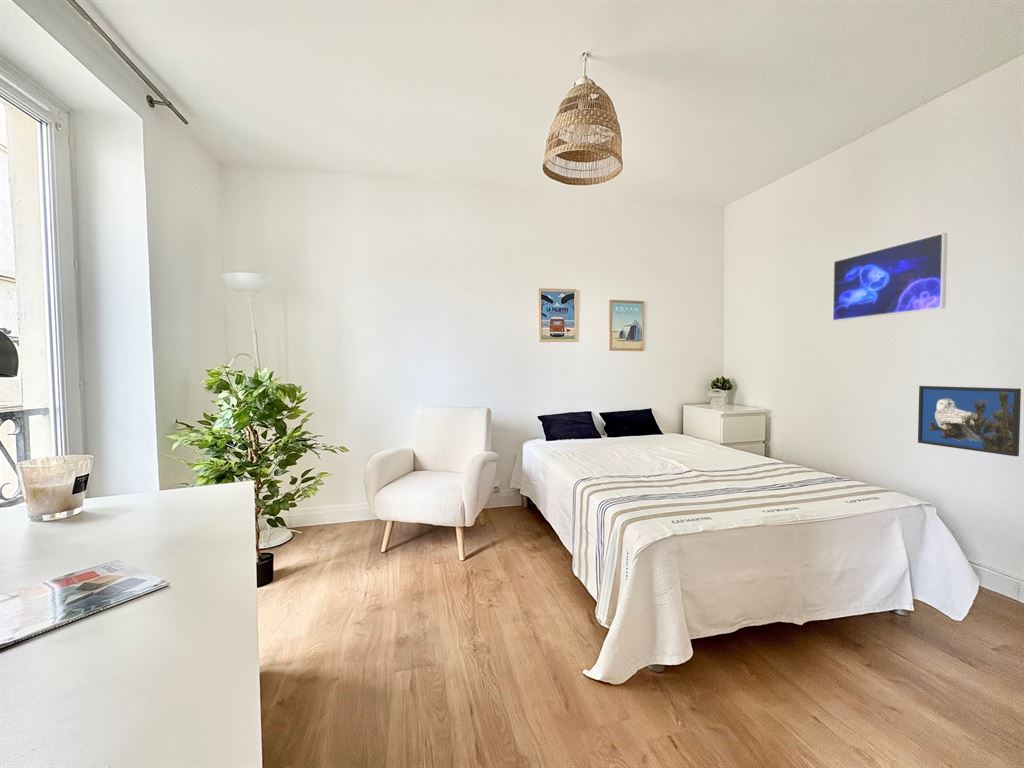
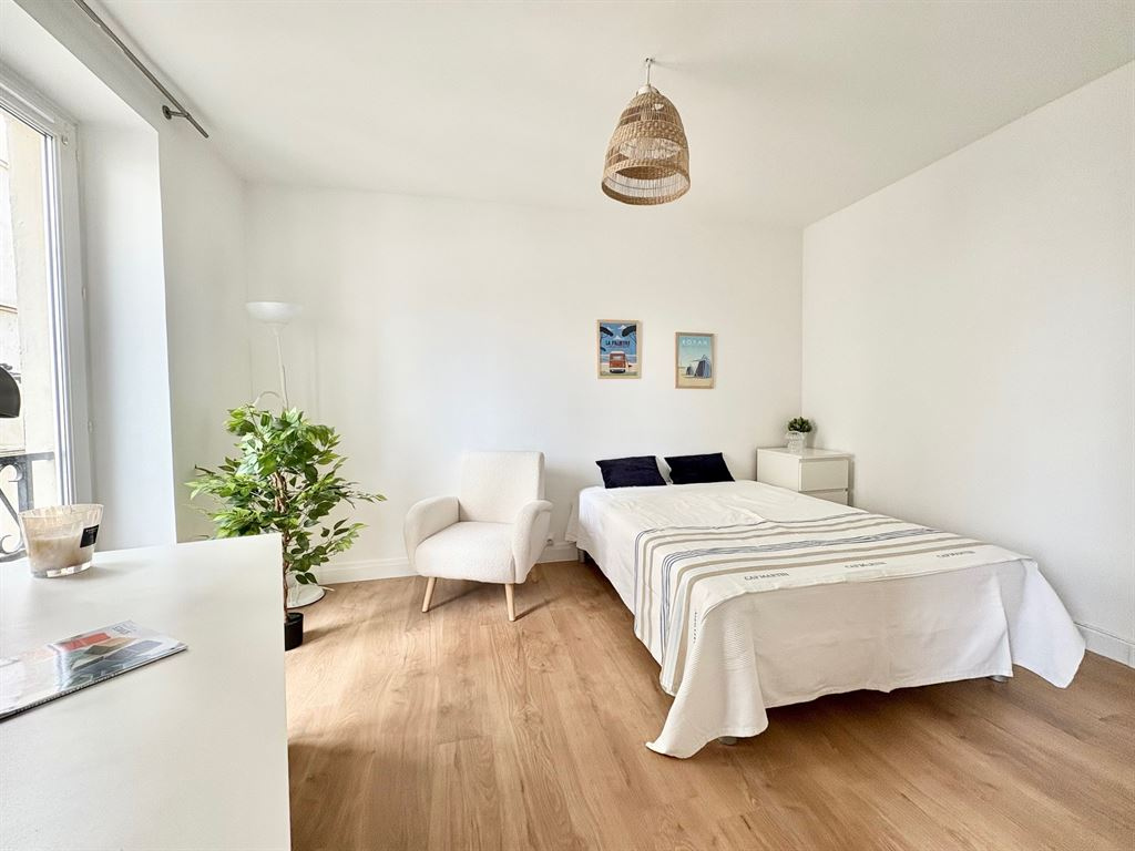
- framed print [831,232,948,322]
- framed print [917,385,1022,457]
